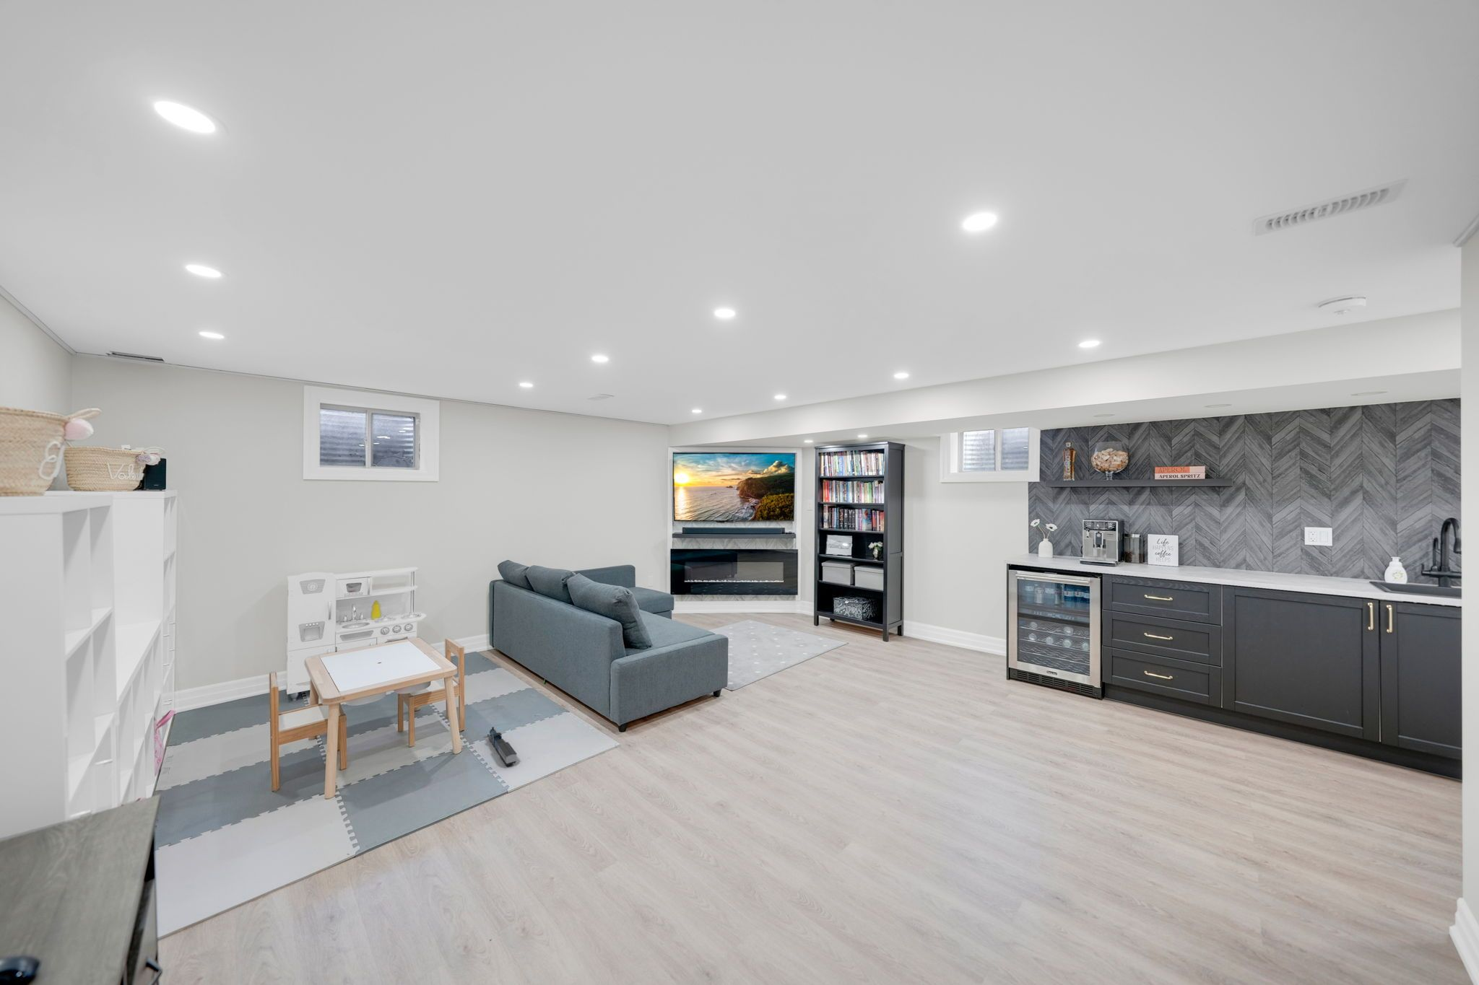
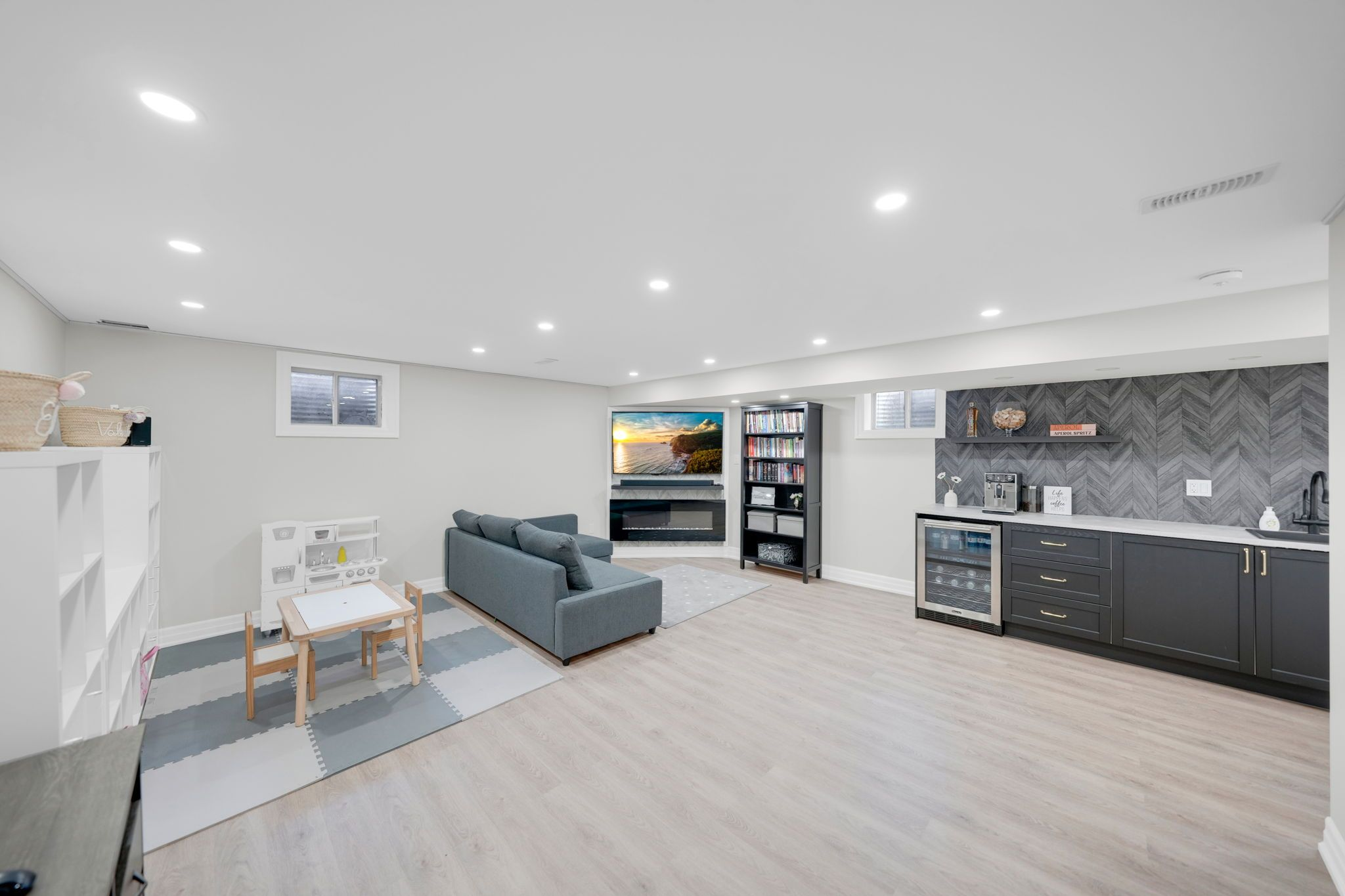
- toy train [487,727,518,765]
